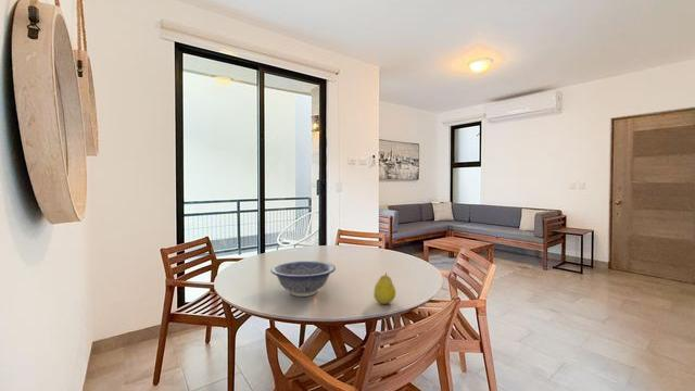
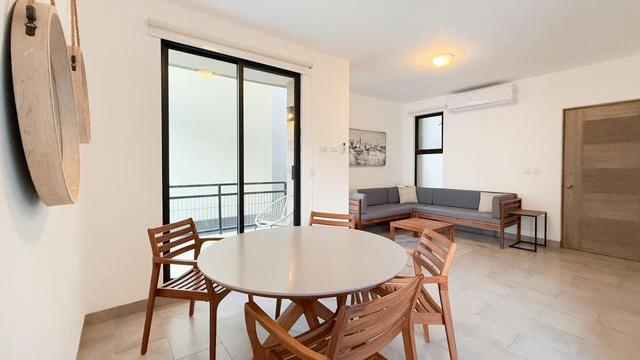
- fruit [372,272,396,305]
- decorative bowl [269,260,337,298]
